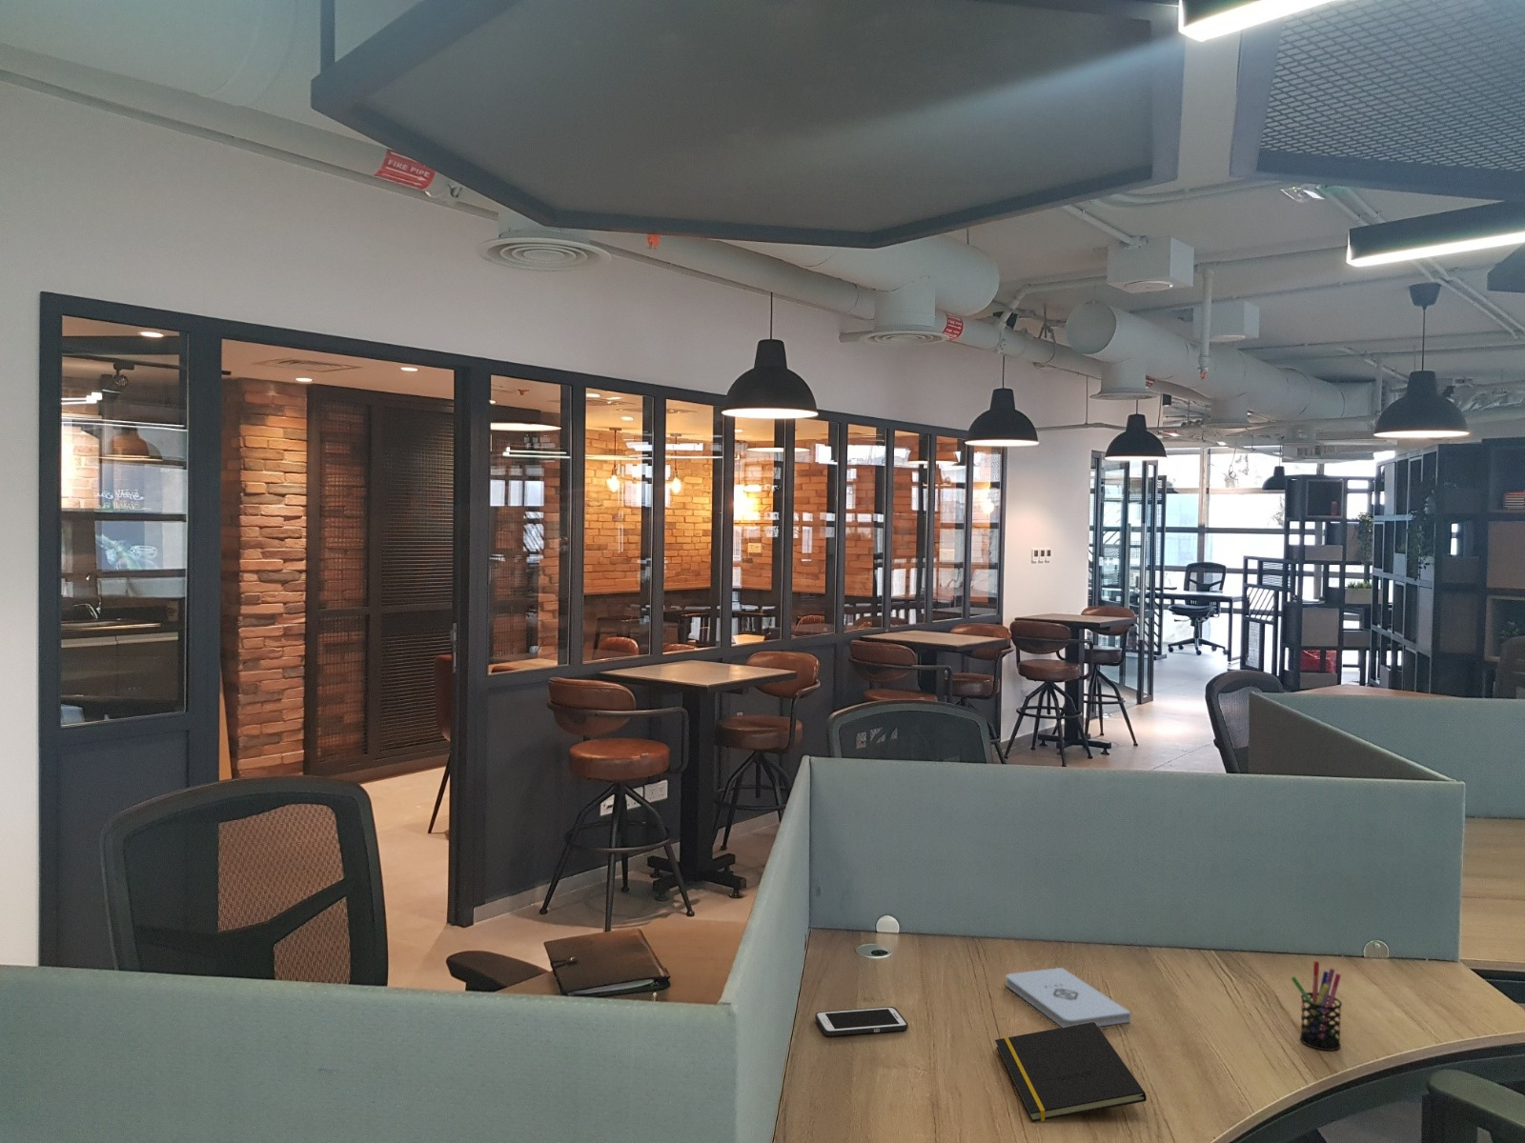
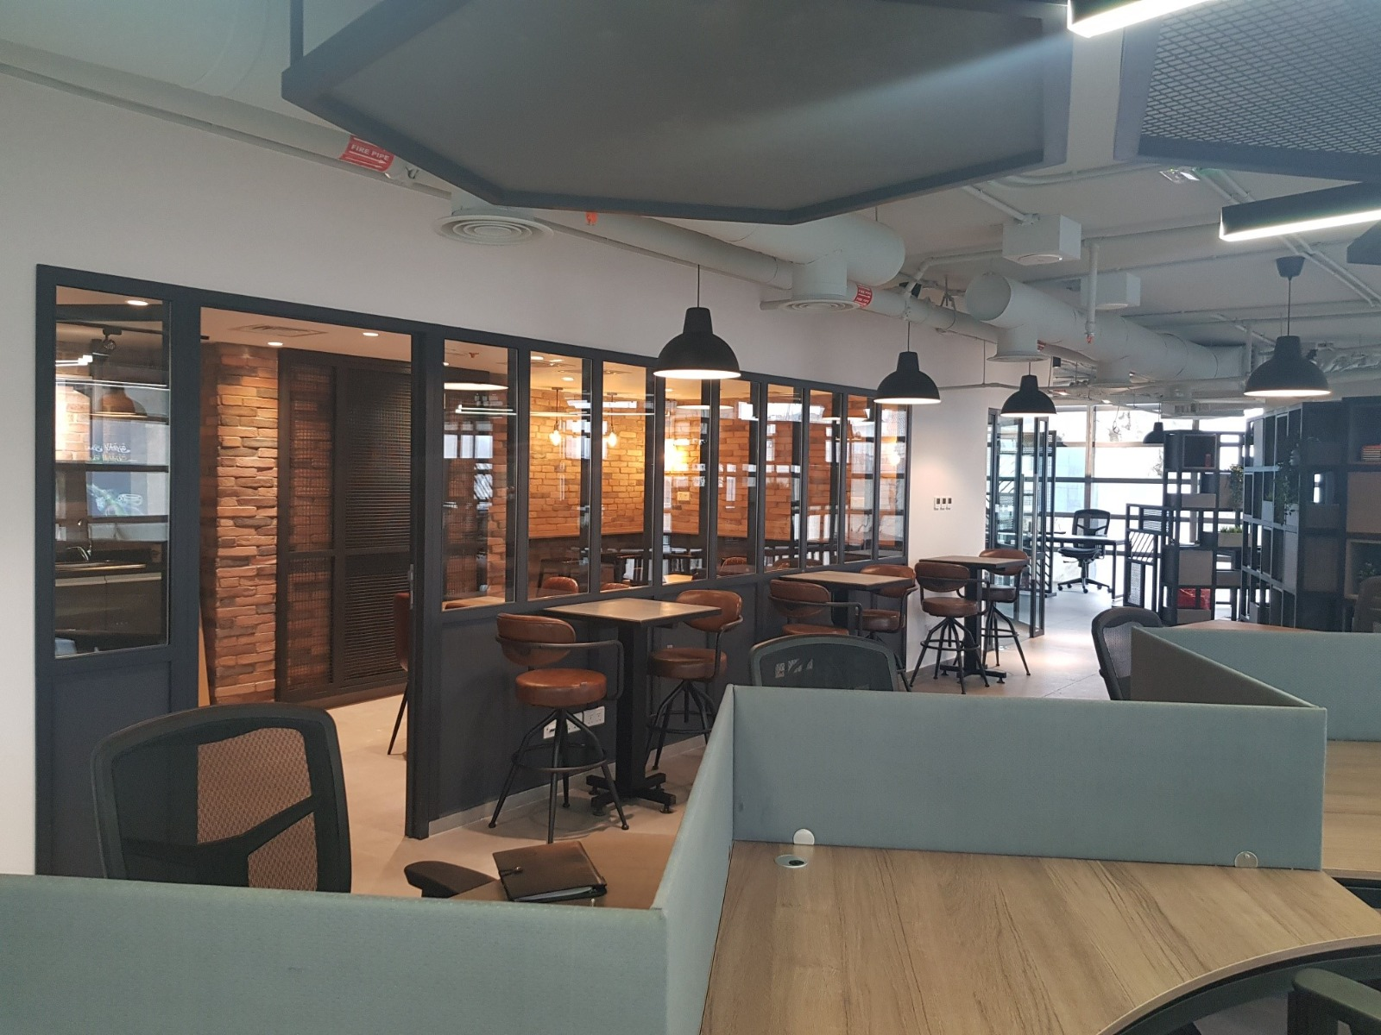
- cell phone [814,1006,909,1036]
- pen holder [1291,961,1342,1052]
- notepad [1005,967,1132,1028]
- notepad [994,1022,1148,1123]
